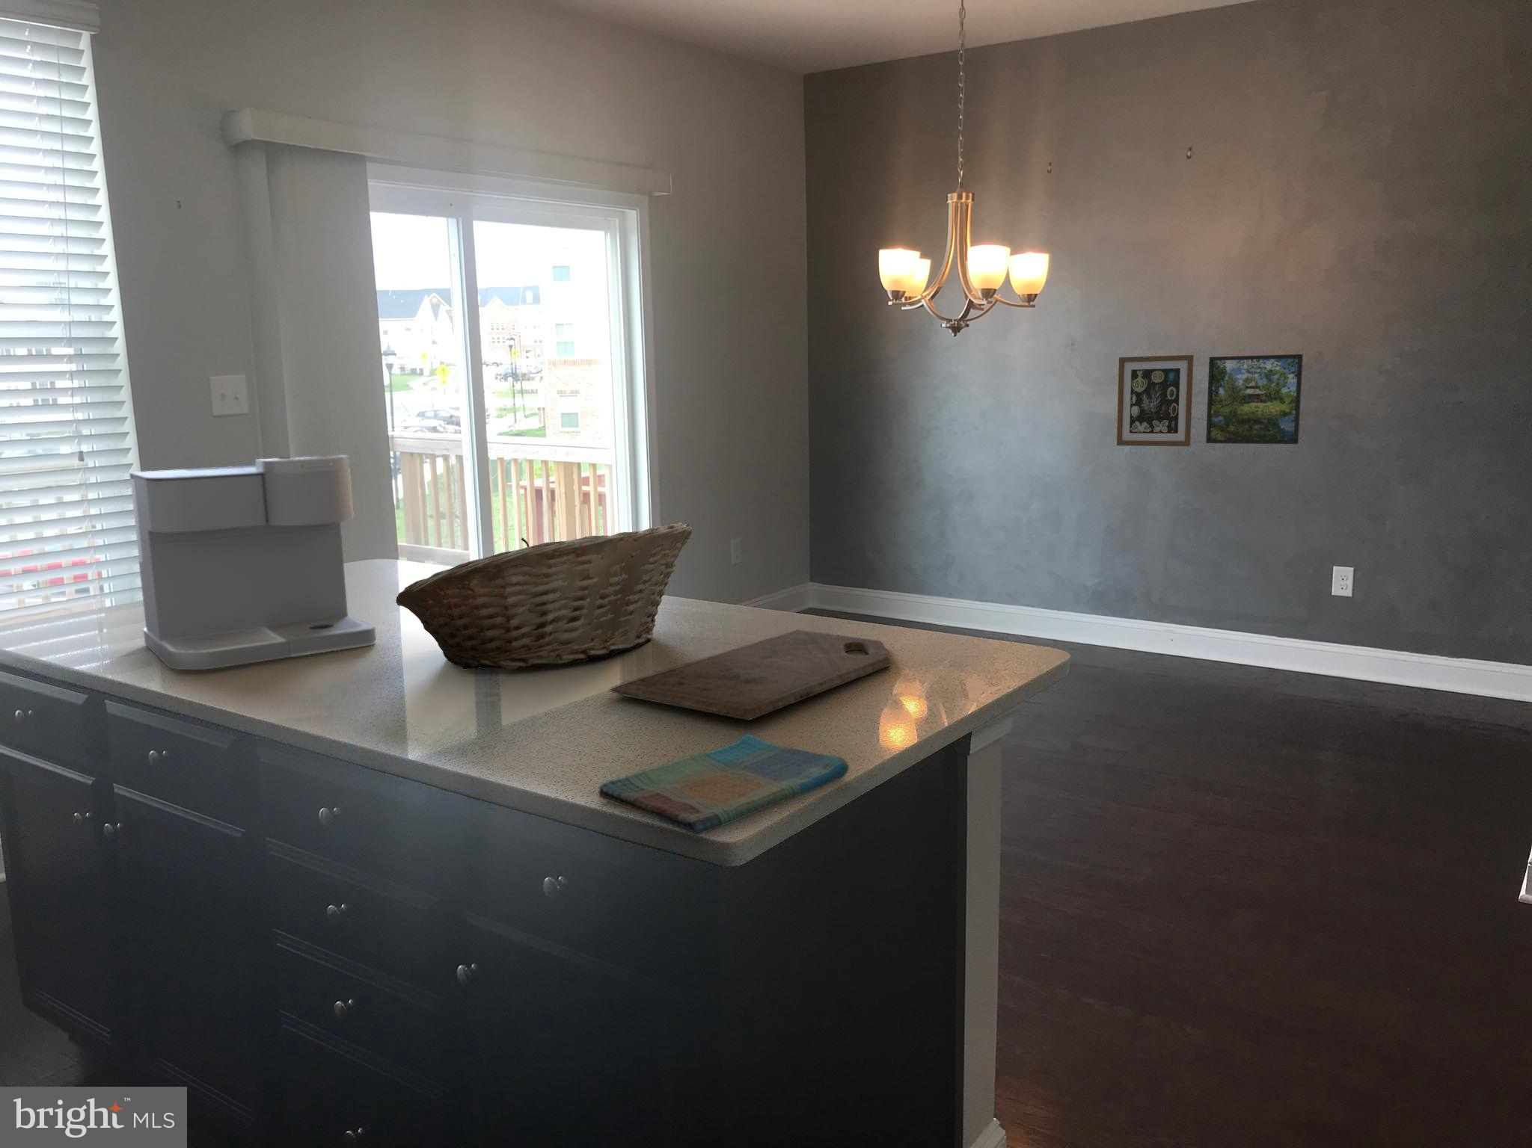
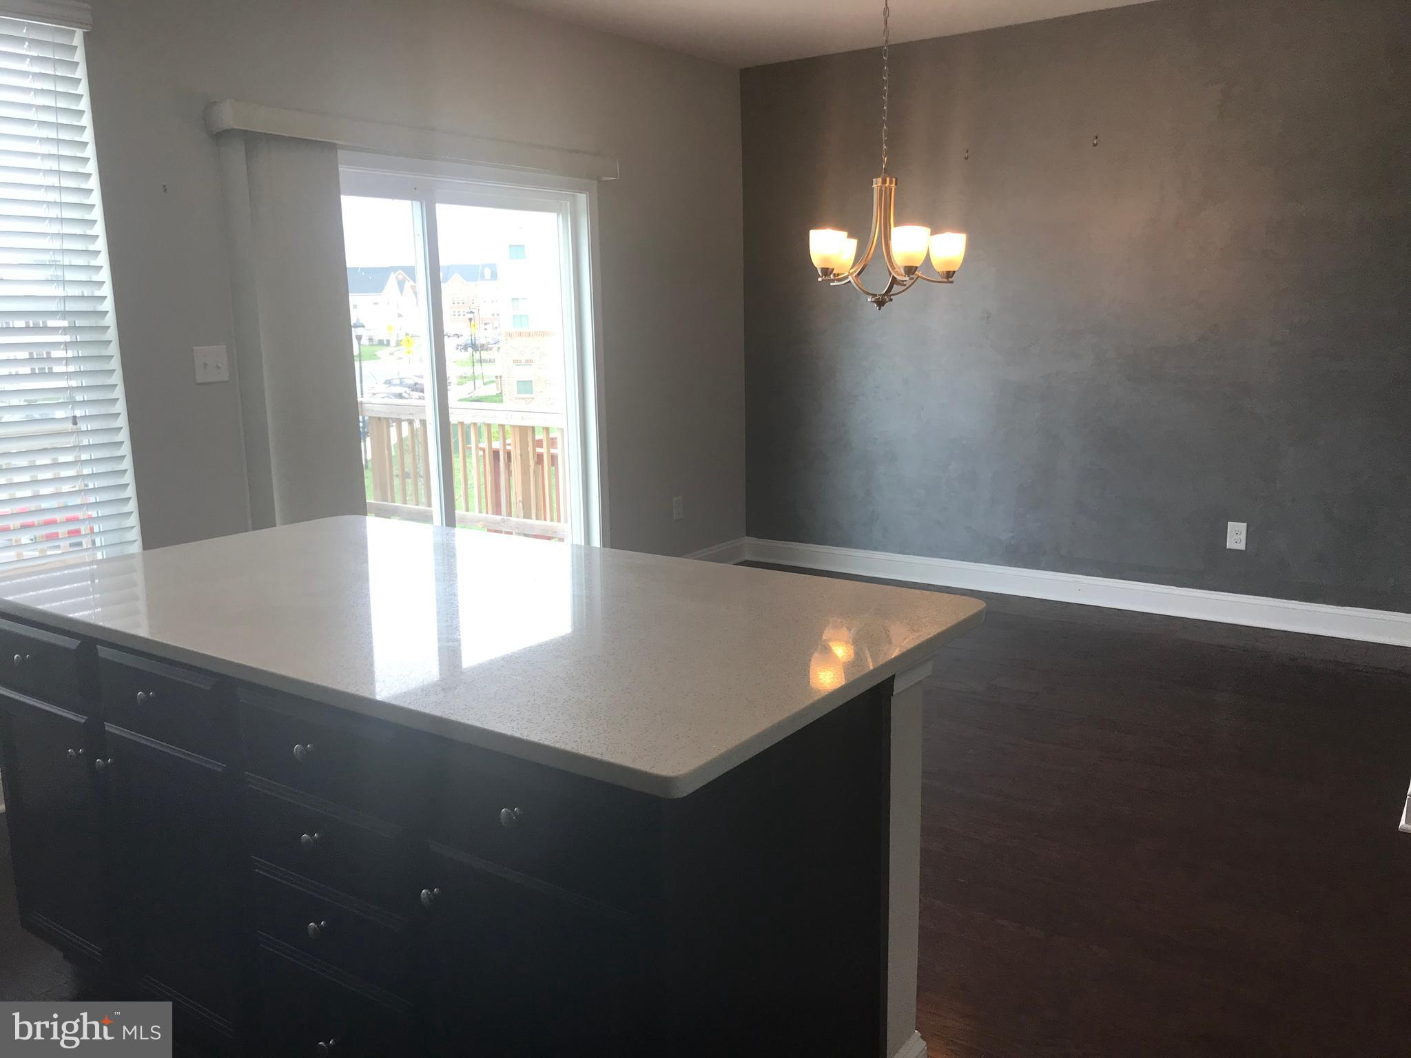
- dish towel [597,733,849,837]
- coffee maker [129,455,378,670]
- cutting board [608,628,893,721]
- wall art [1116,355,1194,447]
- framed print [1205,353,1304,445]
- fruit basket [396,522,694,670]
